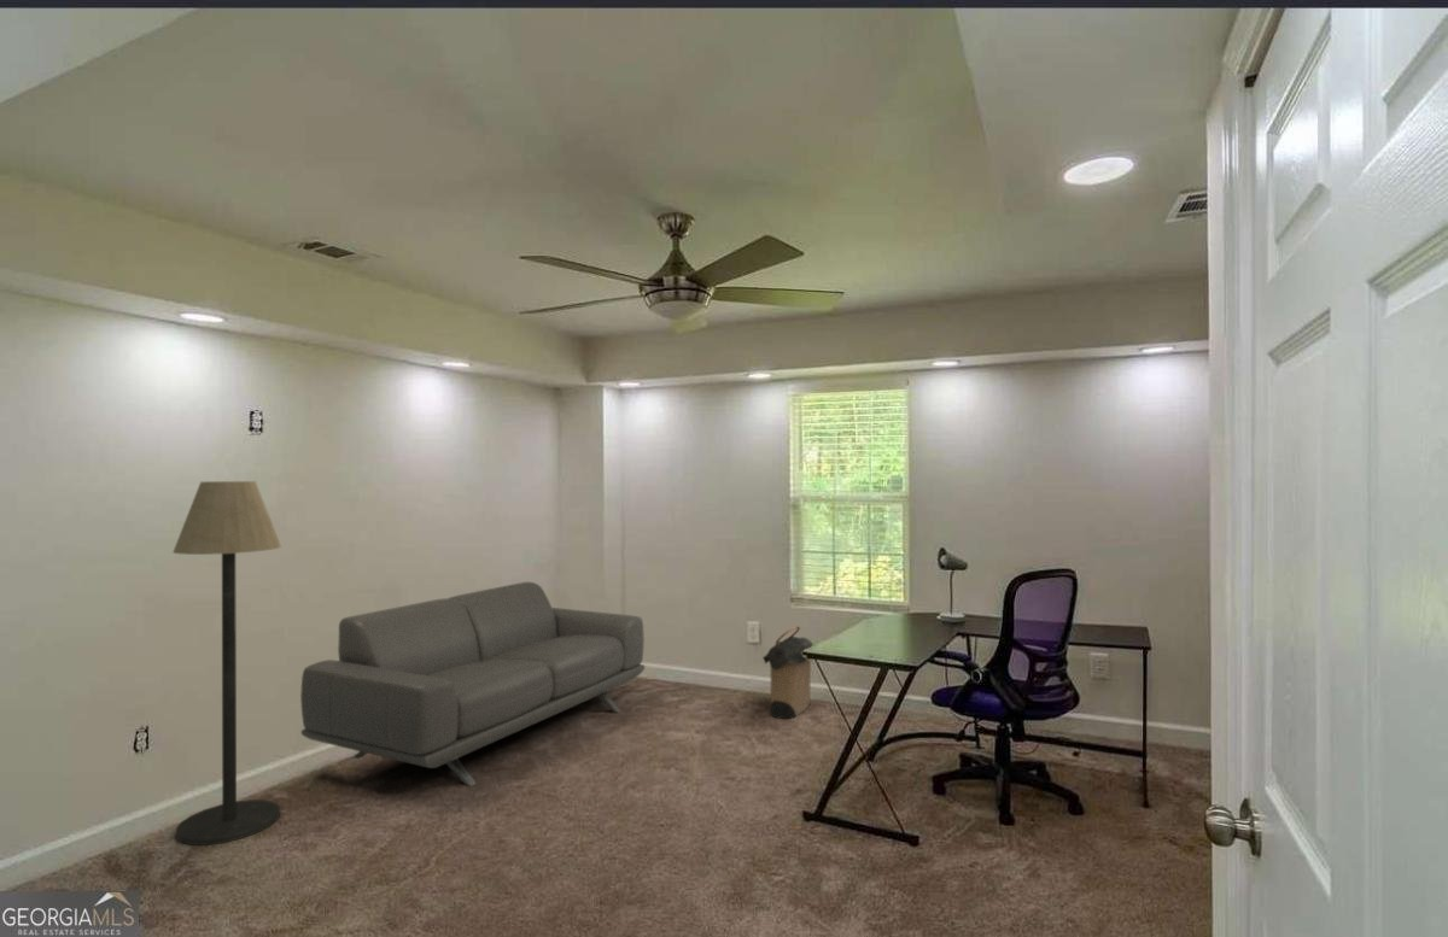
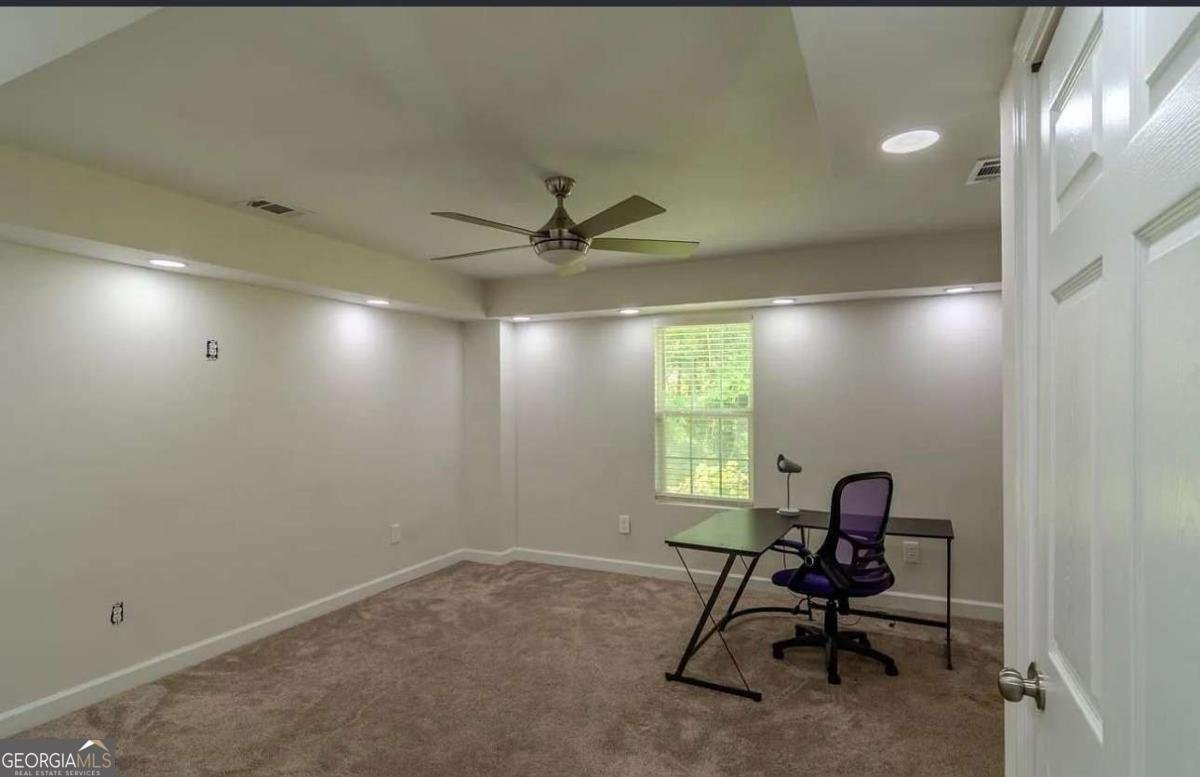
- sofa [299,581,646,787]
- floor lamp [171,480,282,847]
- laundry hamper [761,625,815,720]
